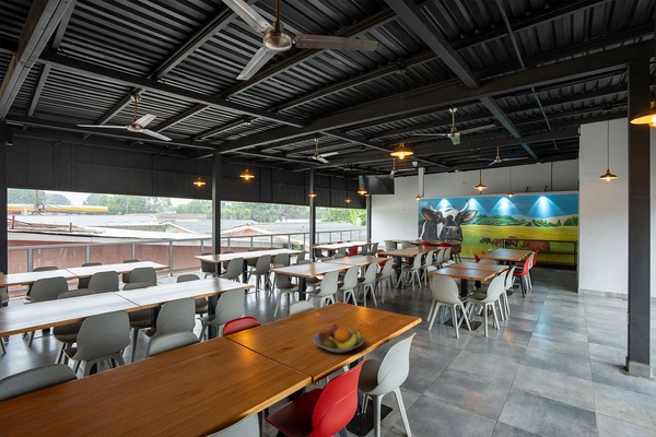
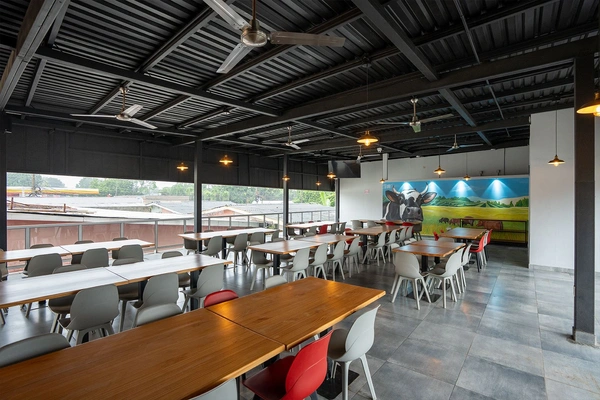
- fruit bowl [313,323,365,354]
